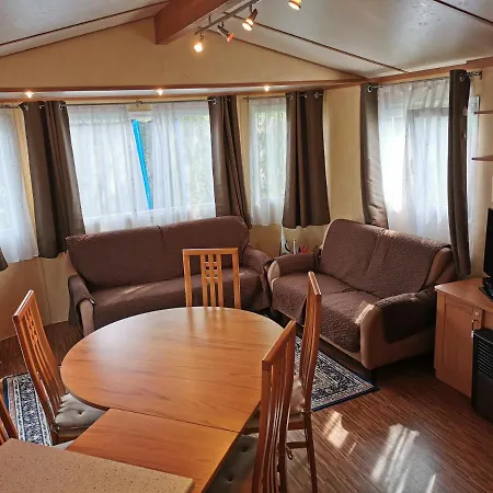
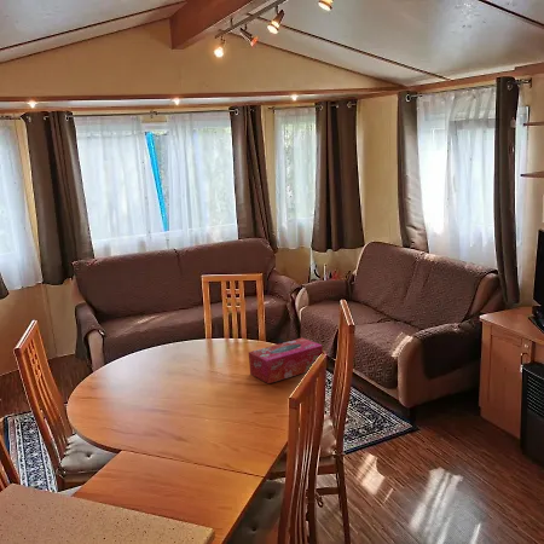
+ tissue box [248,337,324,384]
